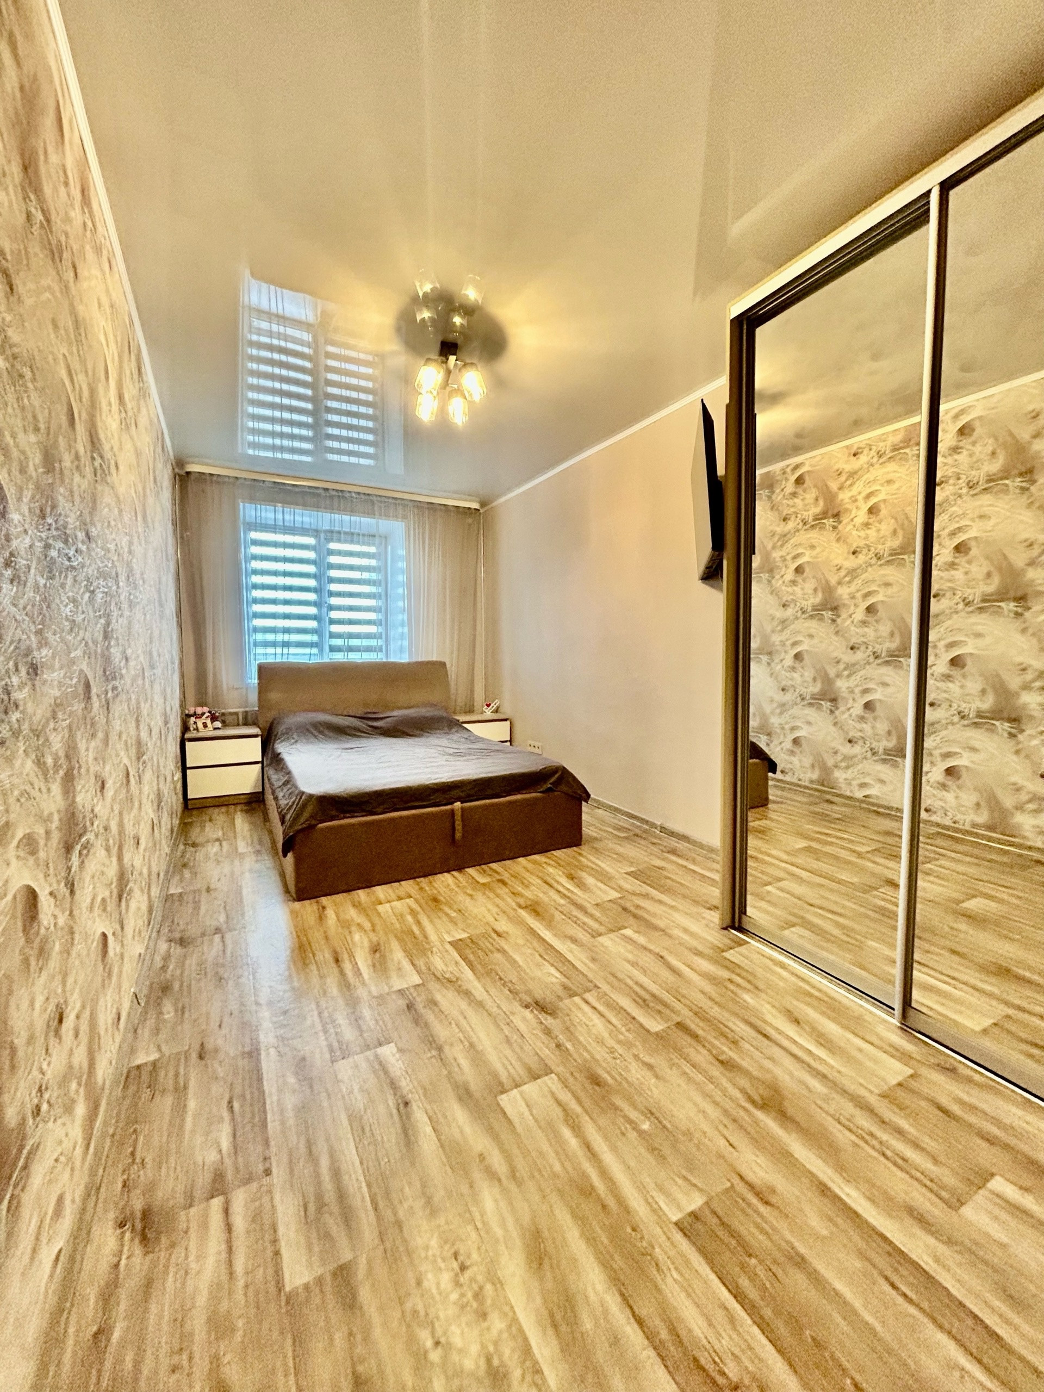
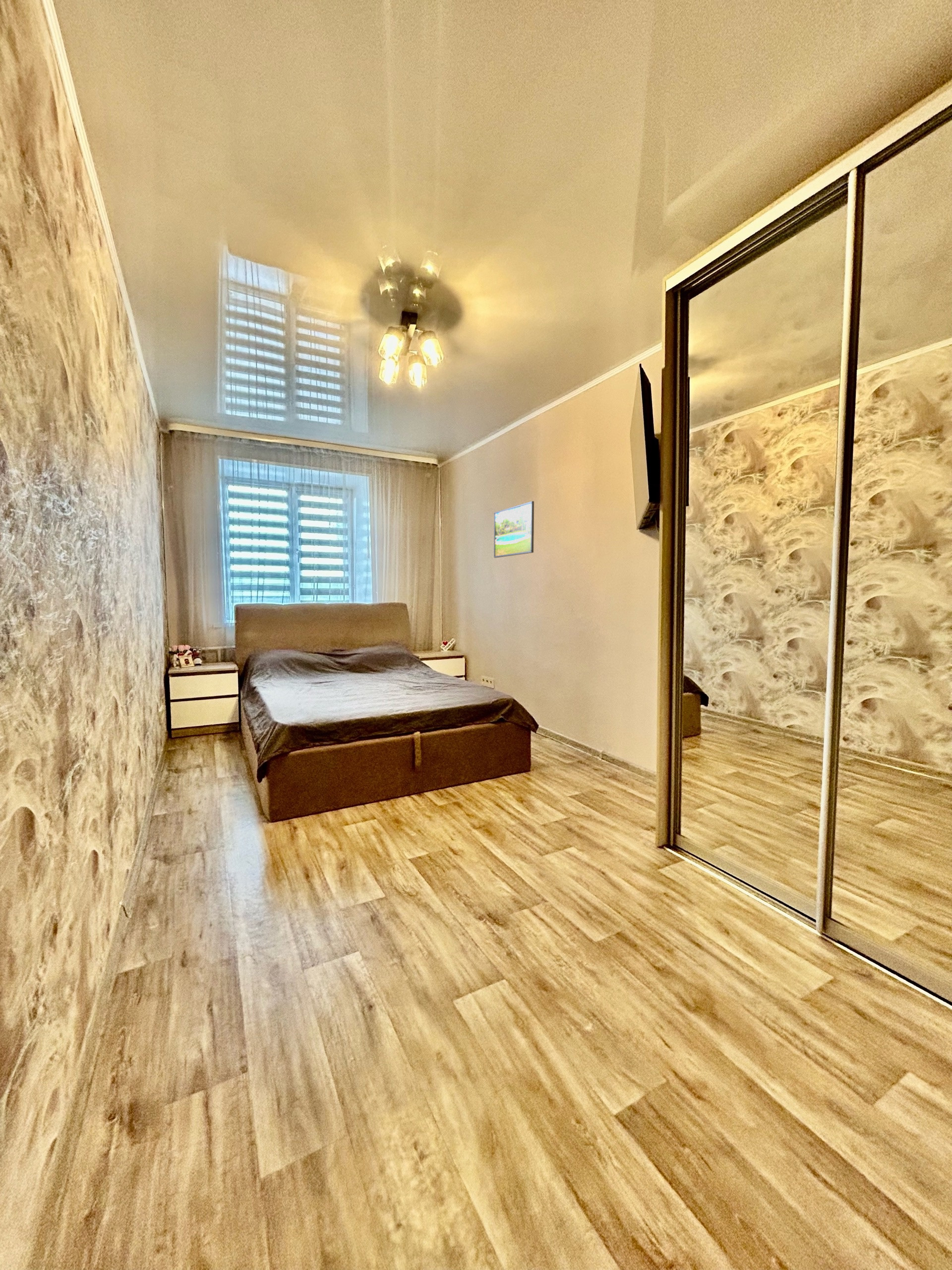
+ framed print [493,501,535,558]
